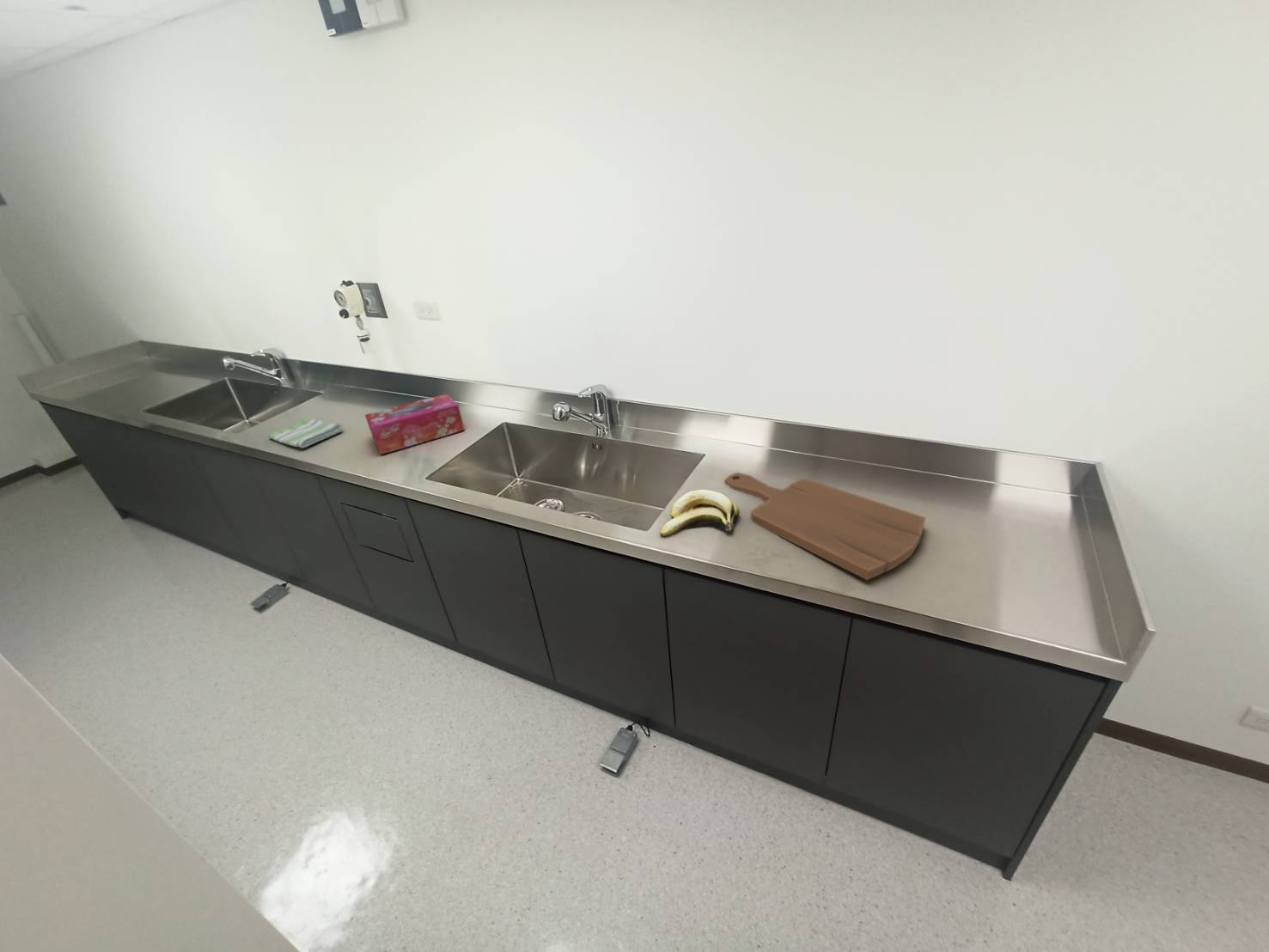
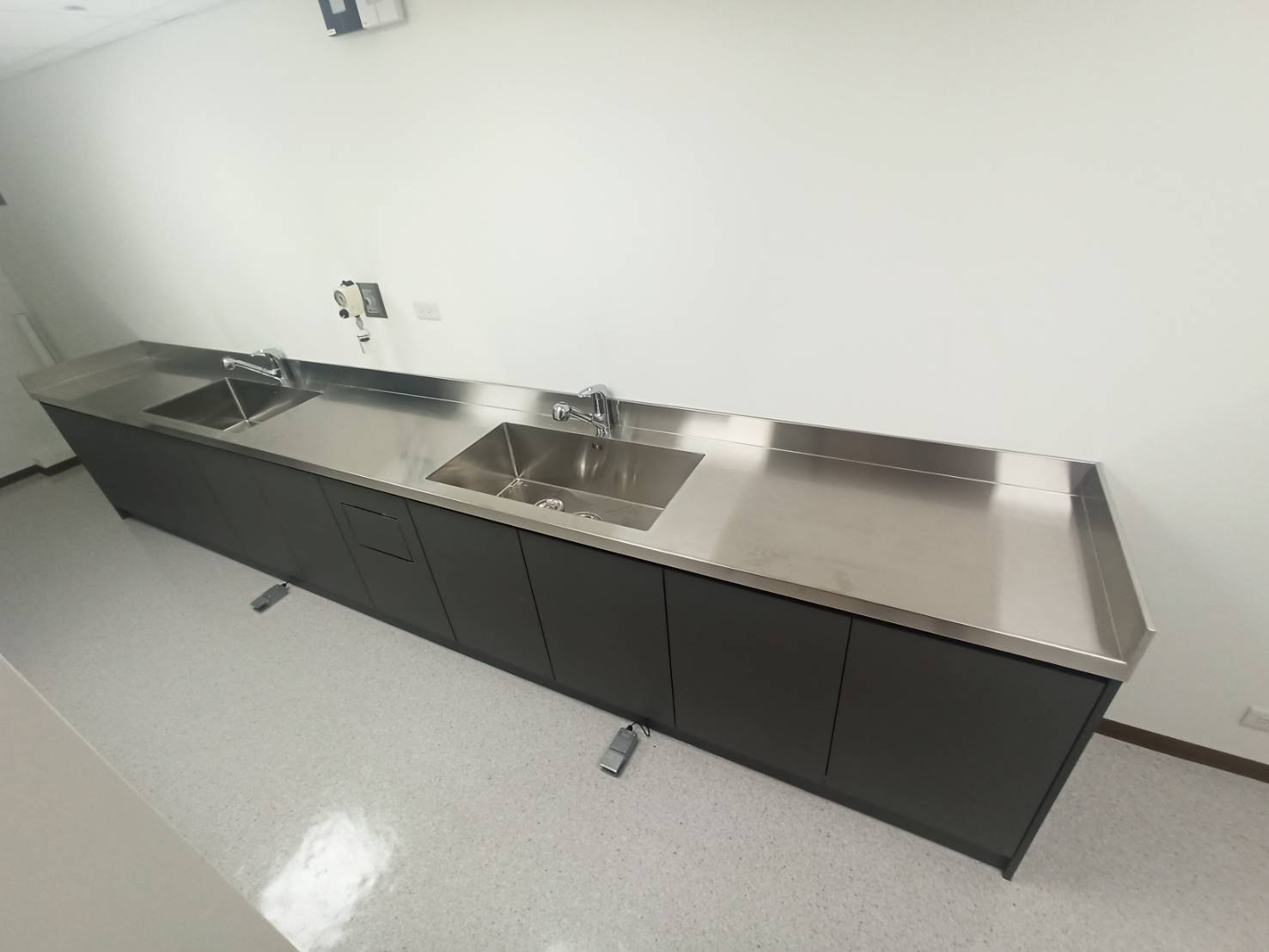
- dish towel [267,417,344,449]
- banana [659,489,741,537]
- tissue box [364,393,466,455]
- cutting board [723,472,926,581]
